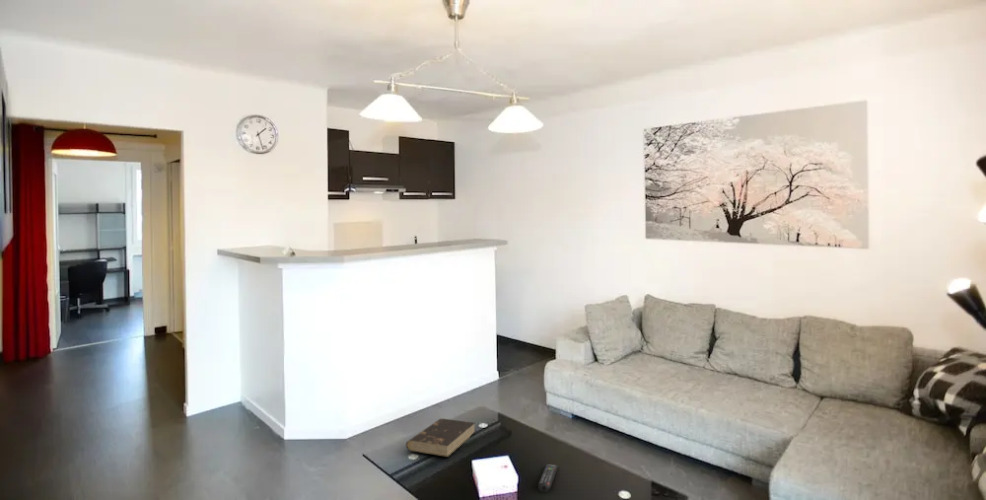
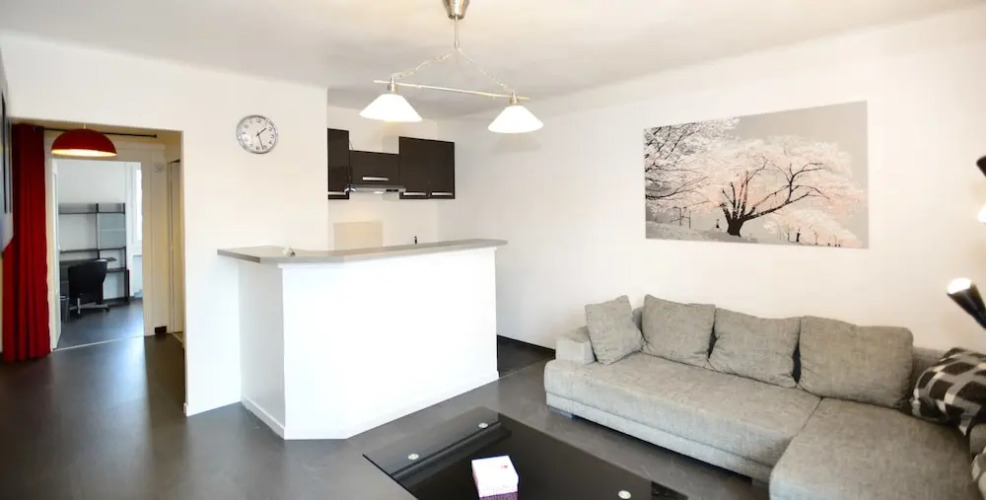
- book [405,418,476,458]
- remote control [537,463,559,493]
